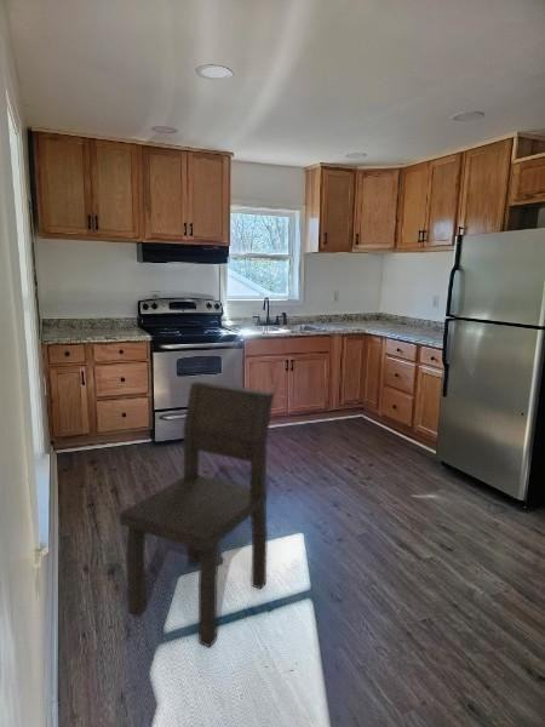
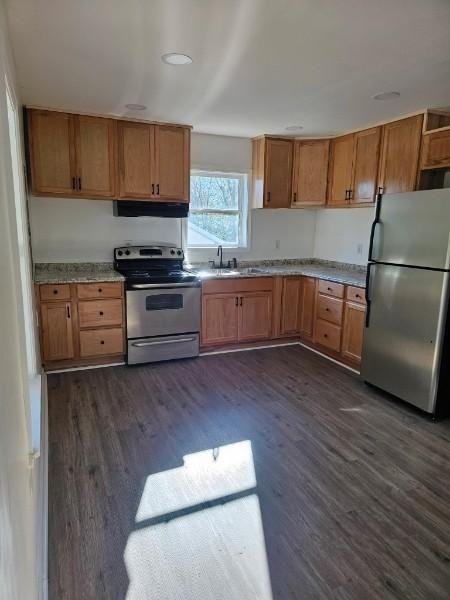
- dining chair [119,380,275,648]
